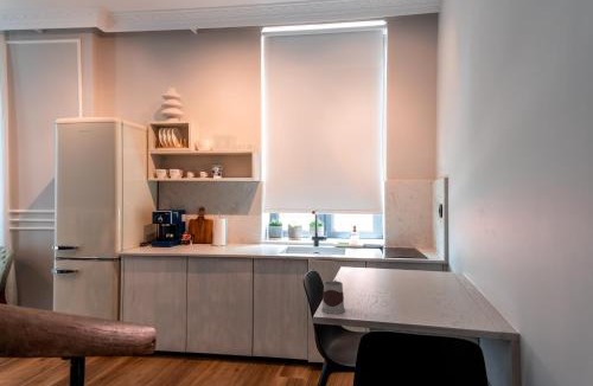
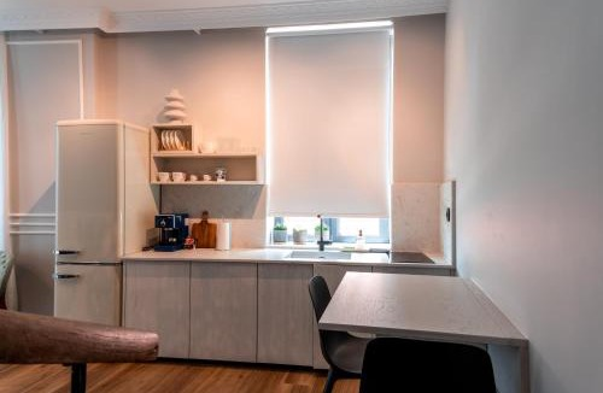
- mug [320,279,346,315]
